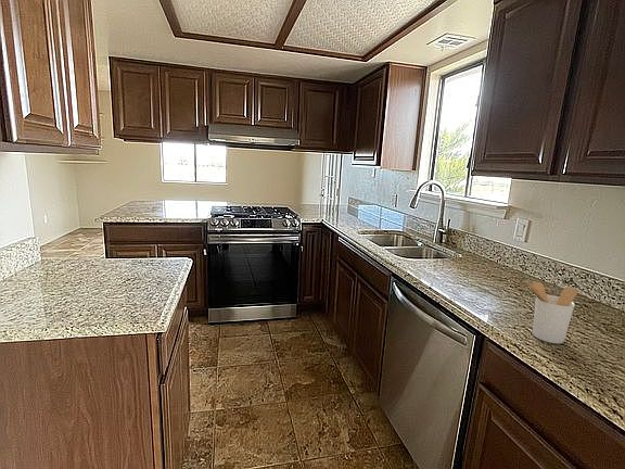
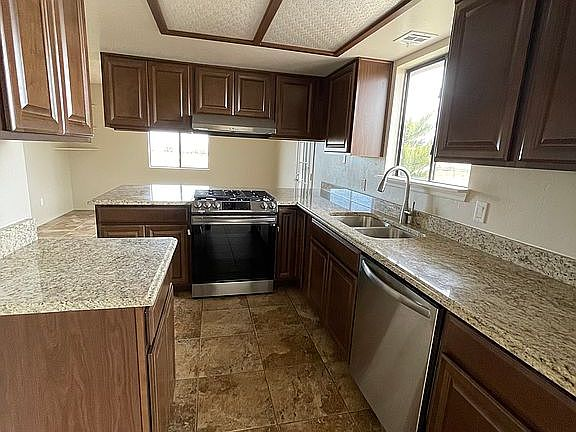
- utensil holder [523,279,578,344]
